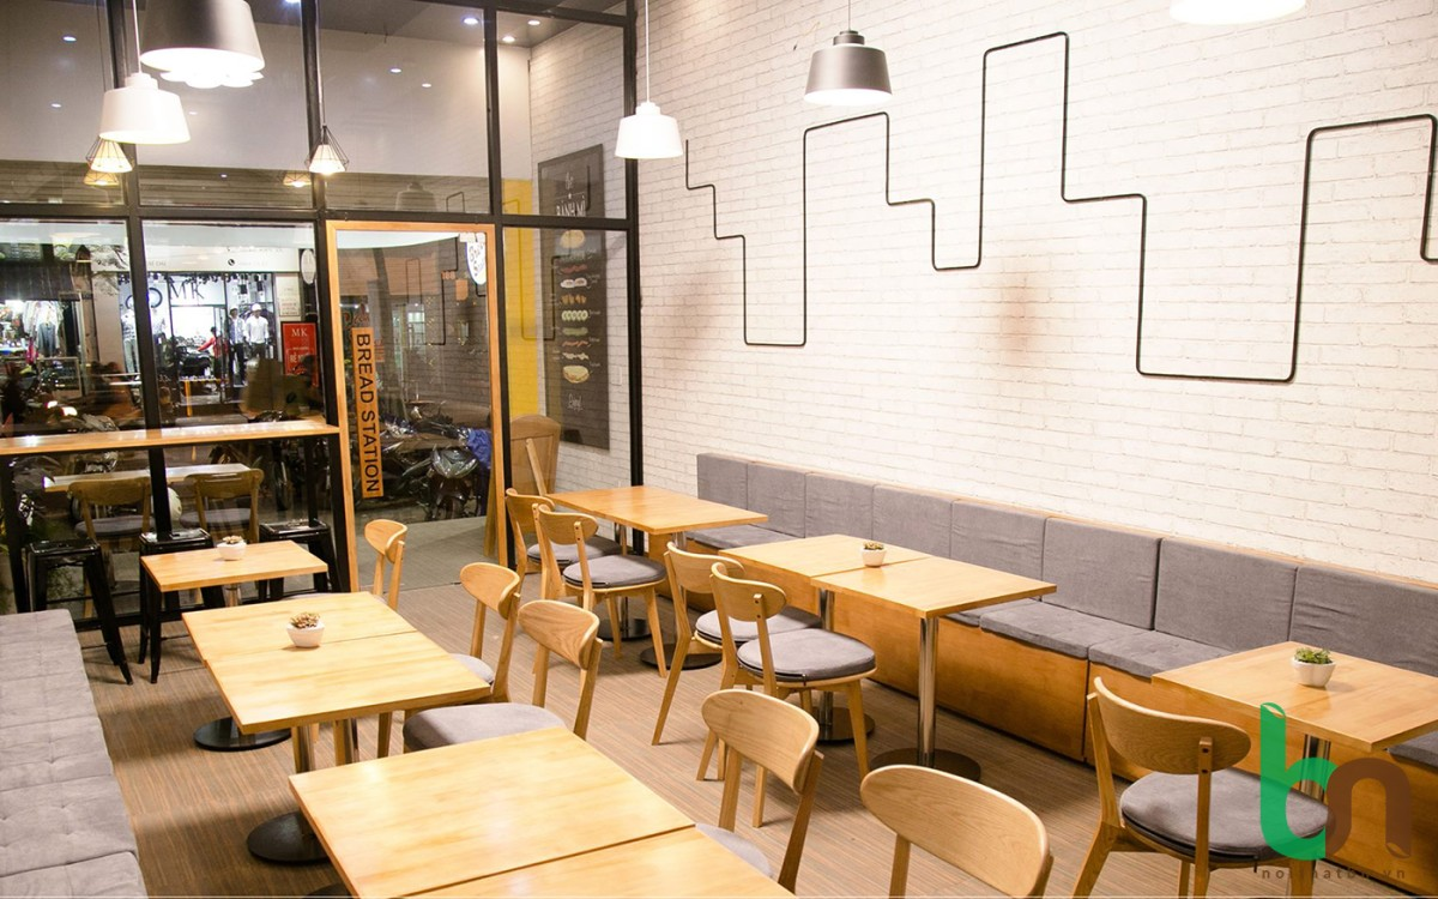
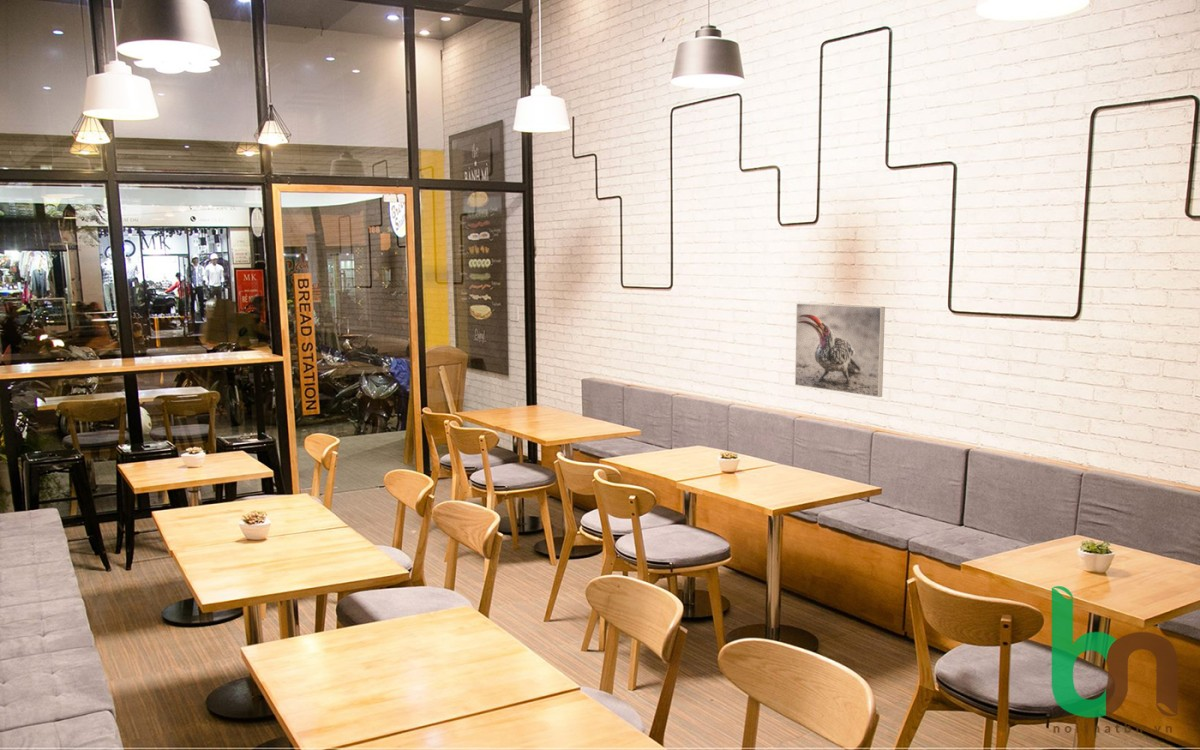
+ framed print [794,302,886,398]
